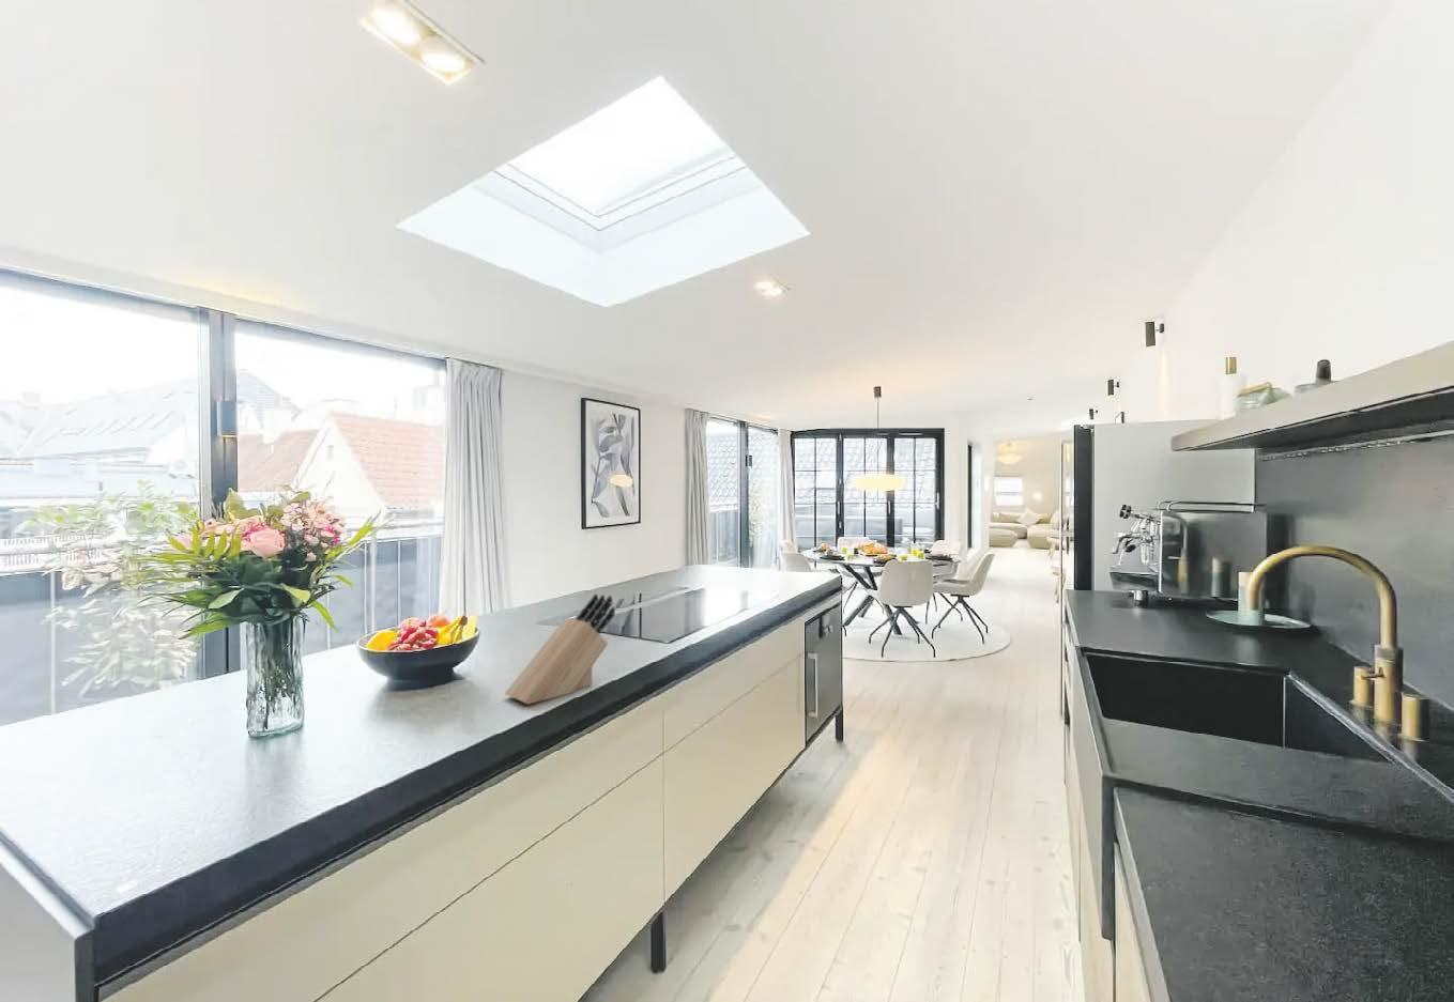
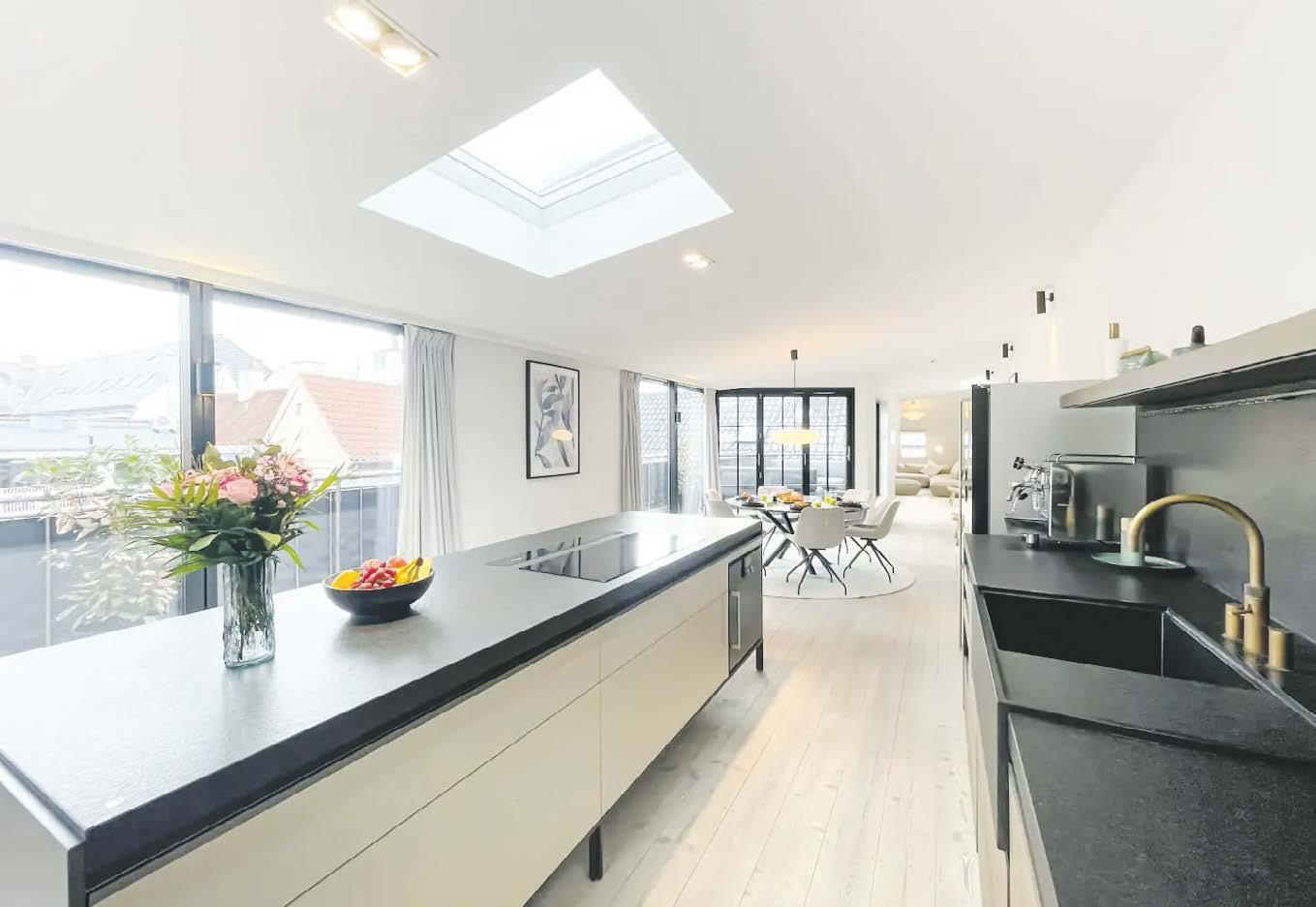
- knife block [504,592,617,706]
